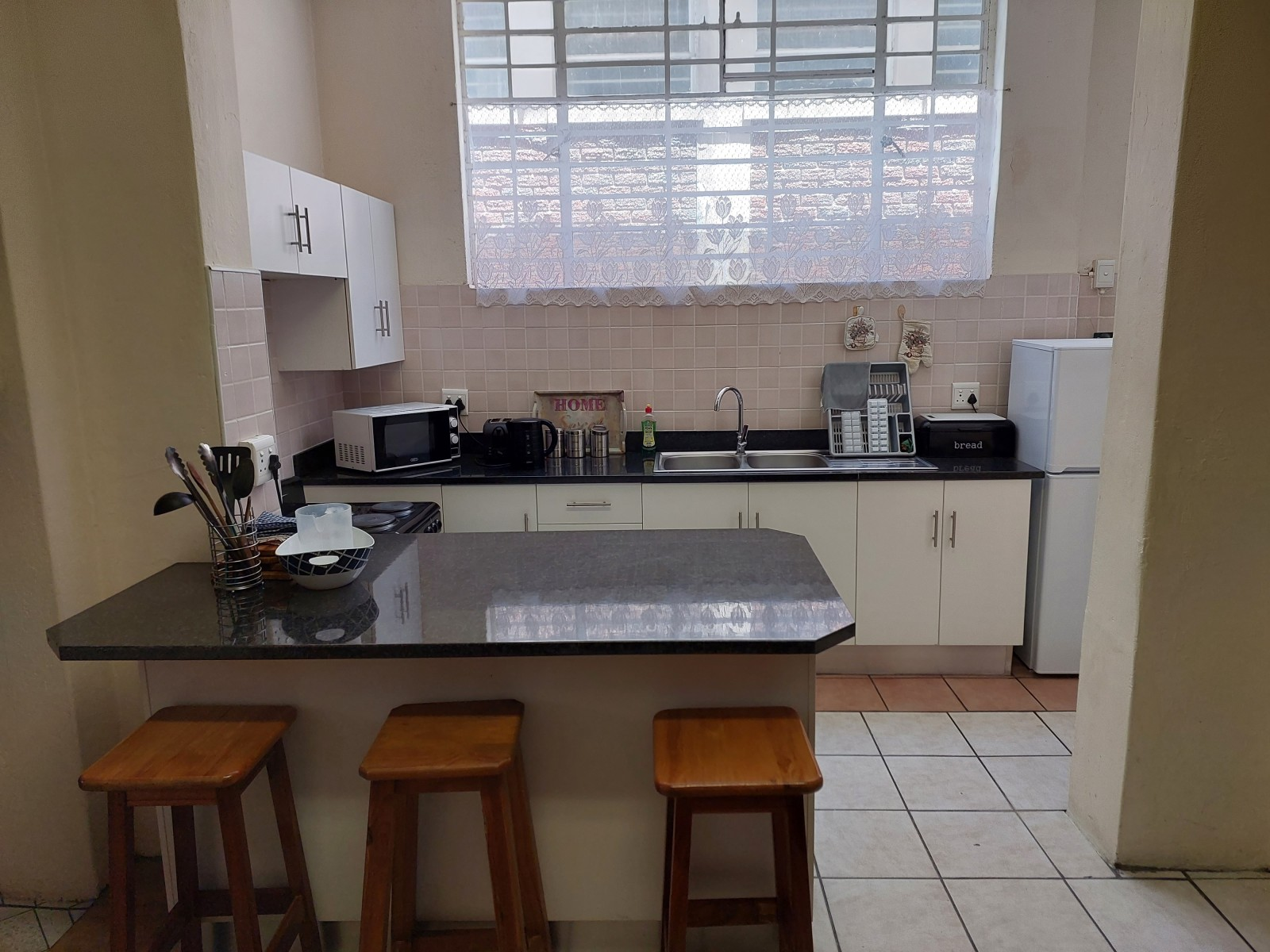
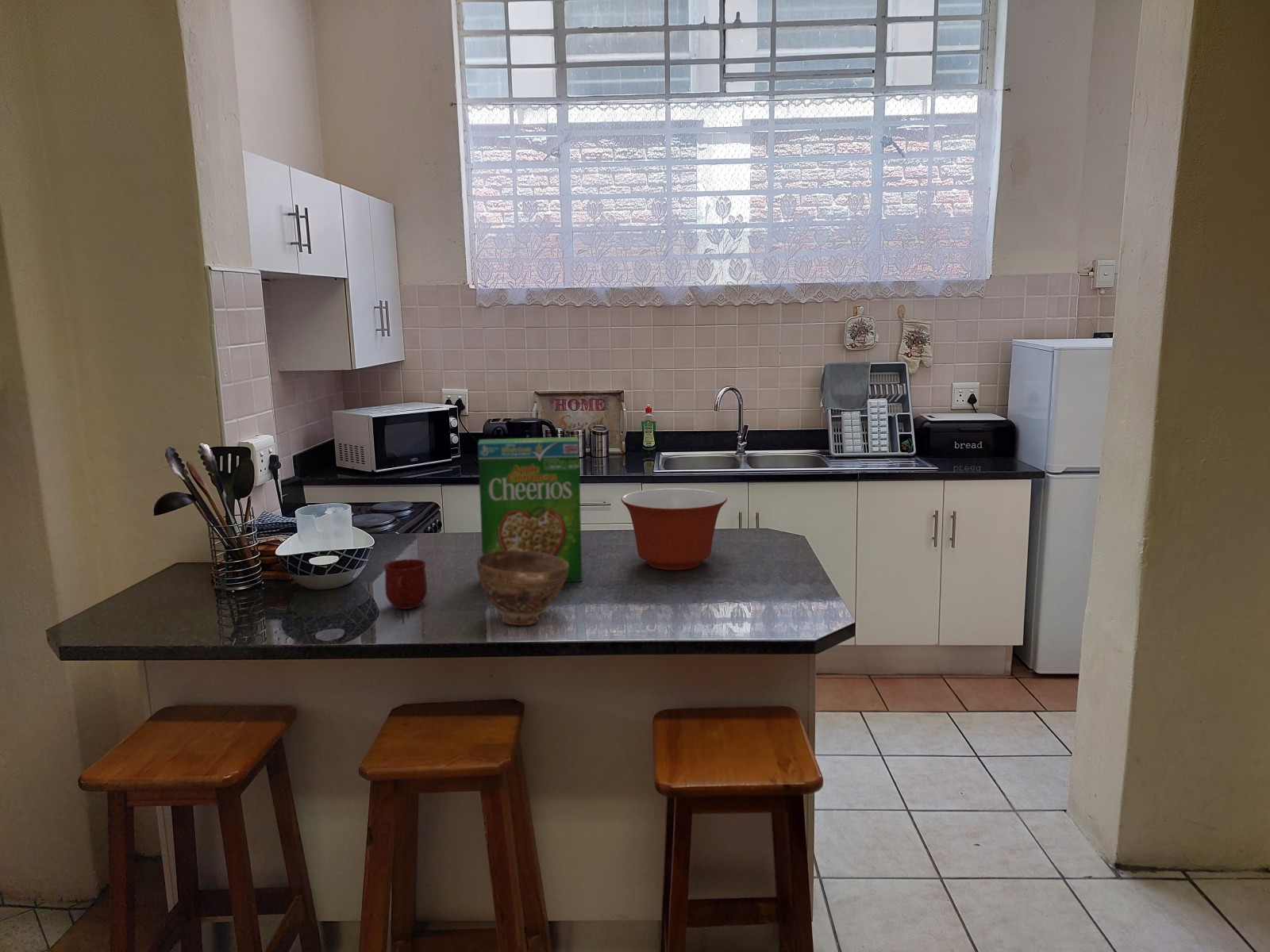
+ mixing bowl [621,488,728,571]
+ bowl [476,547,569,626]
+ mug [383,559,428,610]
+ cereal box [477,436,583,583]
